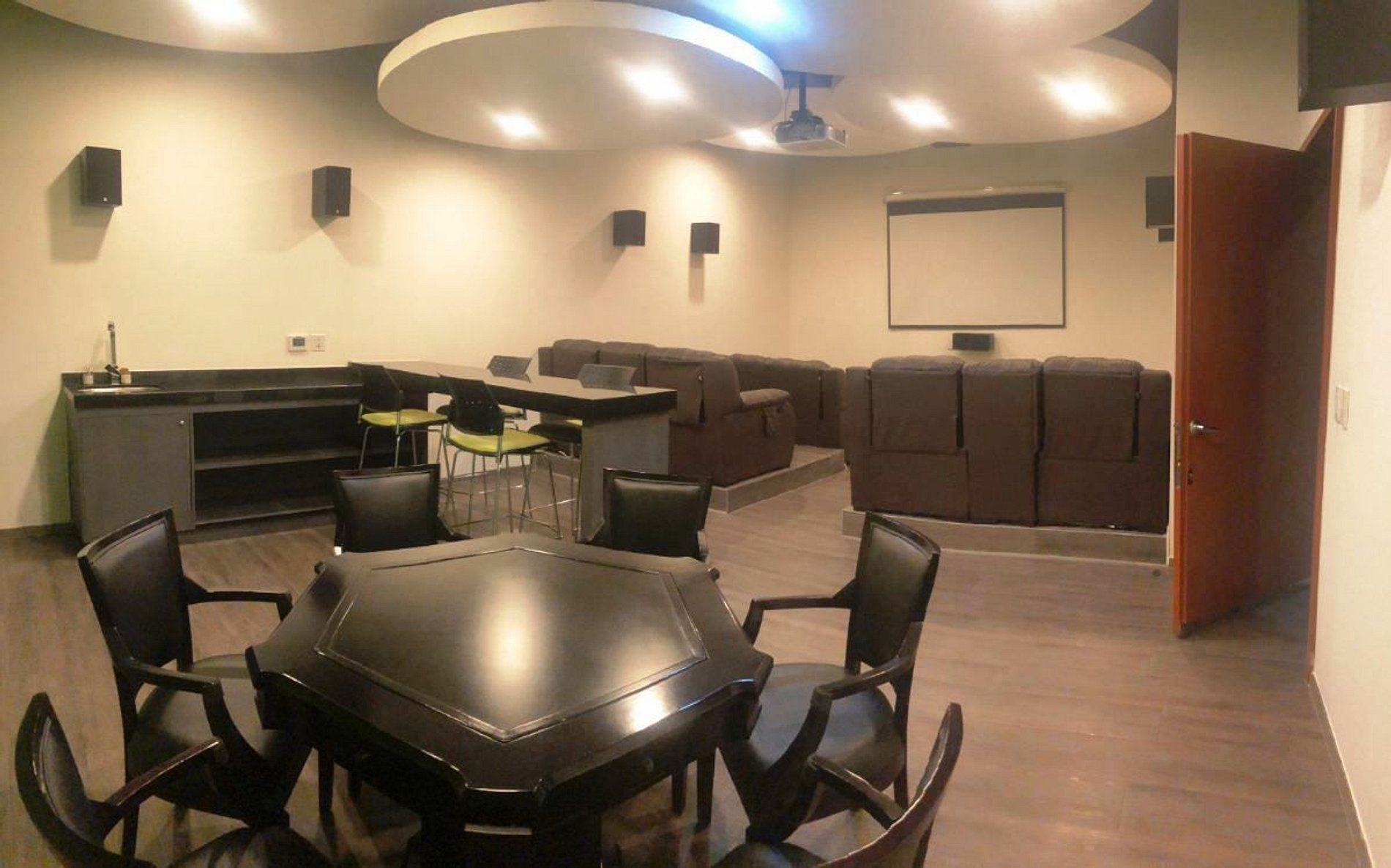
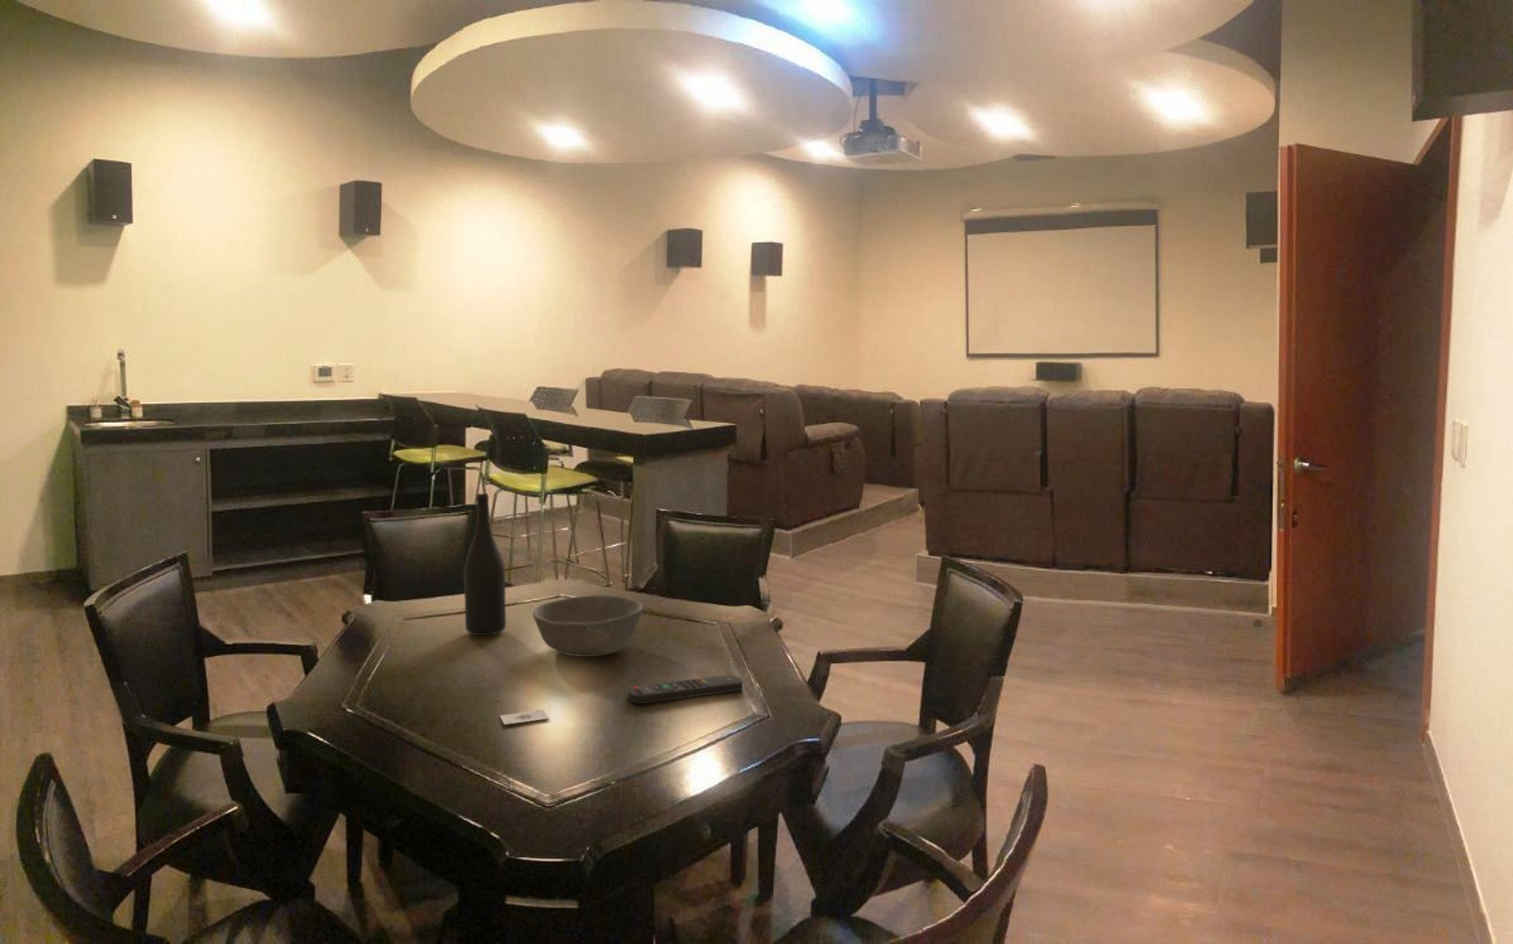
+ bowl [532,595,644,658]
+ playing card [498,709,550,725]
+ wine bottle [463,493,507,636]
+ remote control [627,673,744,705]
